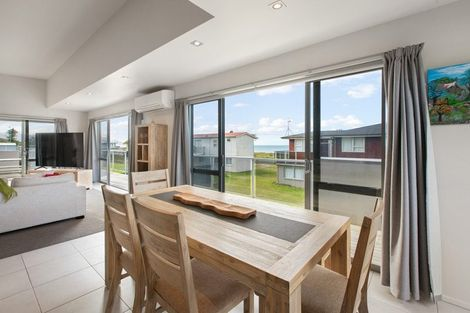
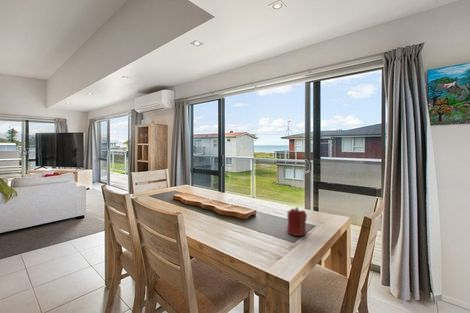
+ candle [286,206,308,237]
